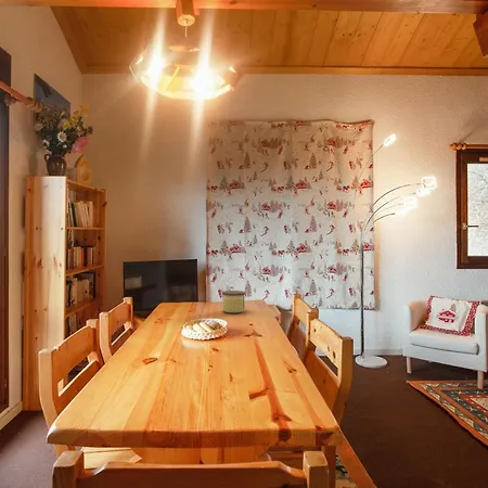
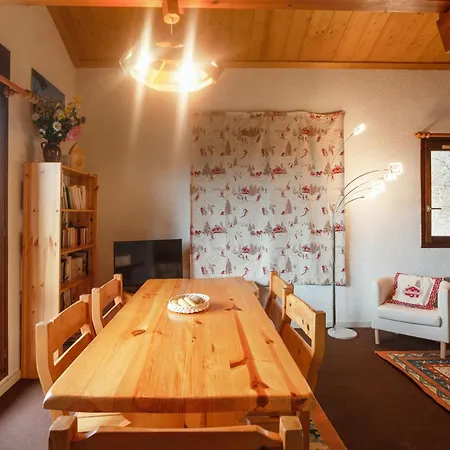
- candle [221,290,246,313]
